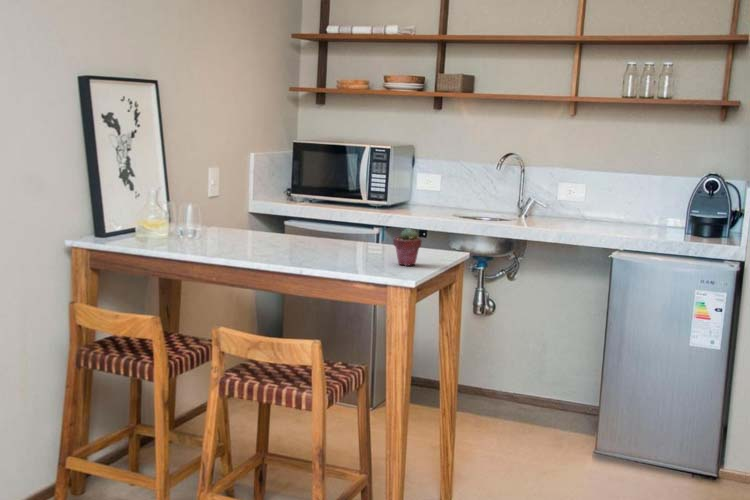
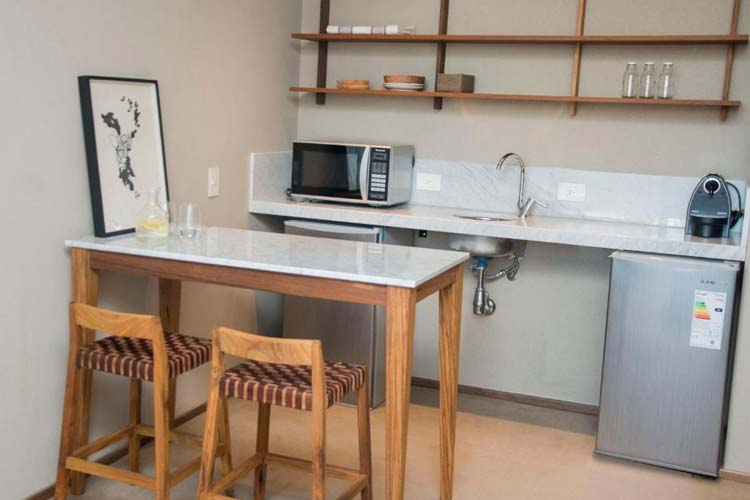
- potted succulent [392,227,422,267]
